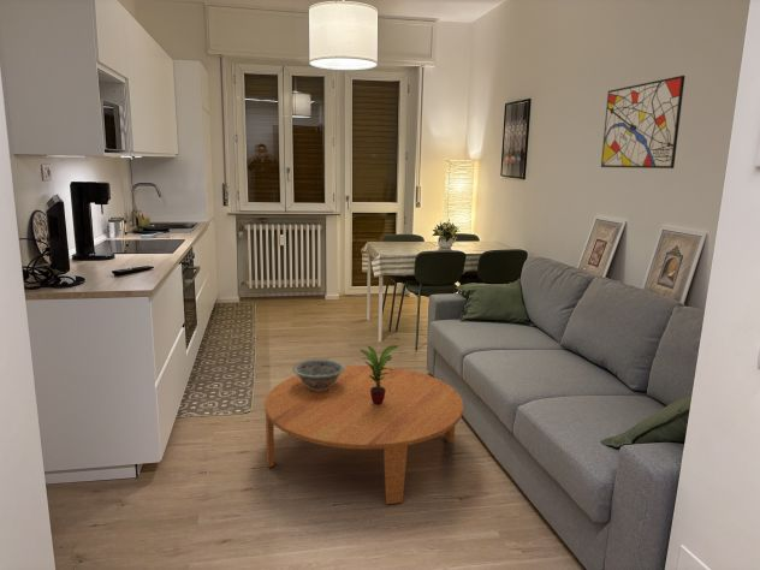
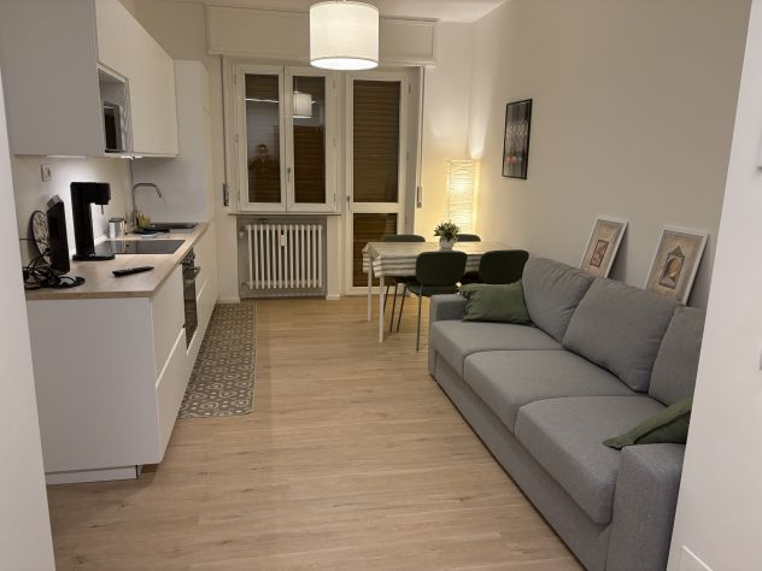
- coffee table [263,364,464,505]
- potted plant [360,344,399,405]
- decorative bowl [291,358,345,391]
- wall art [600,75,685,170]
